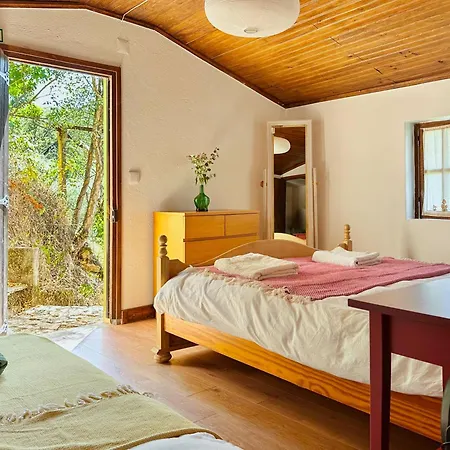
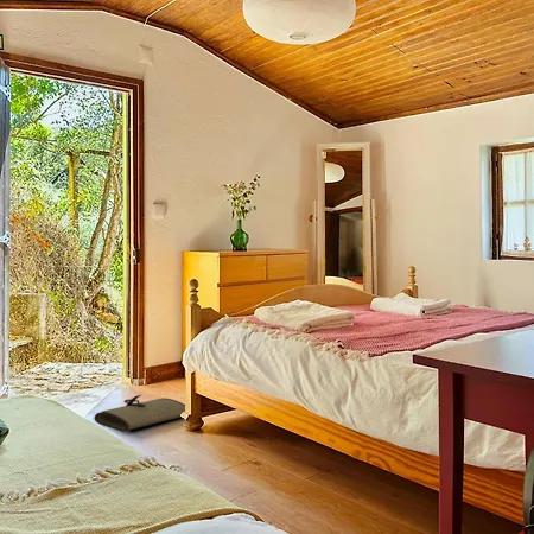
+ tool roll [93,394,186,433]
